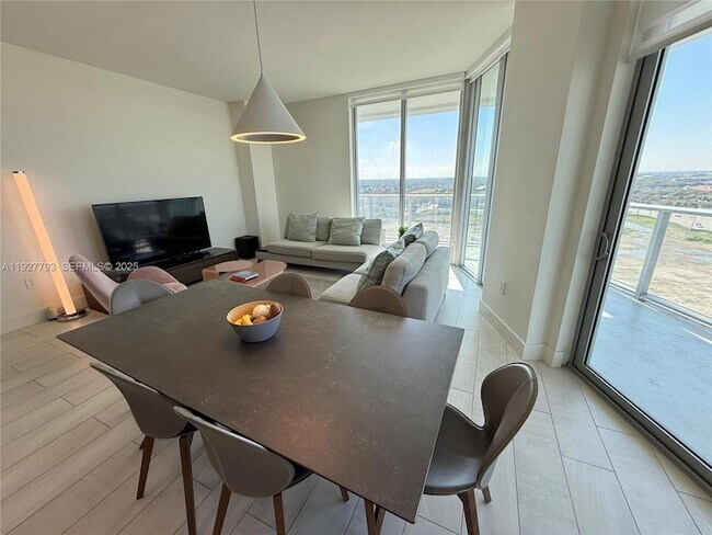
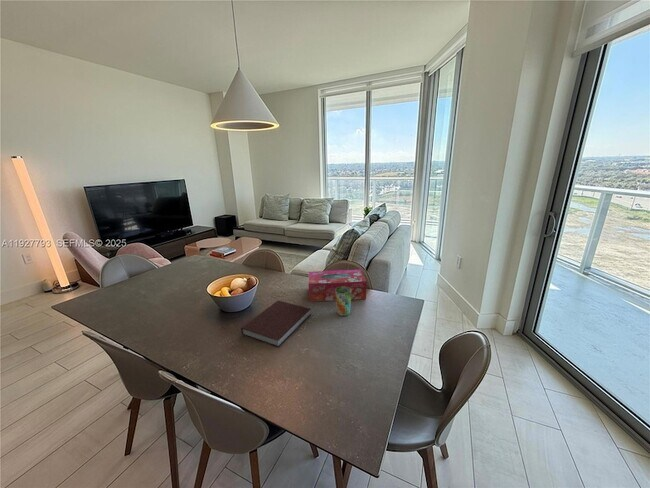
+ notebook [240,300,312,348]
+ cup [335,286,352,317]
+ tissue box [307,268,368,303]
